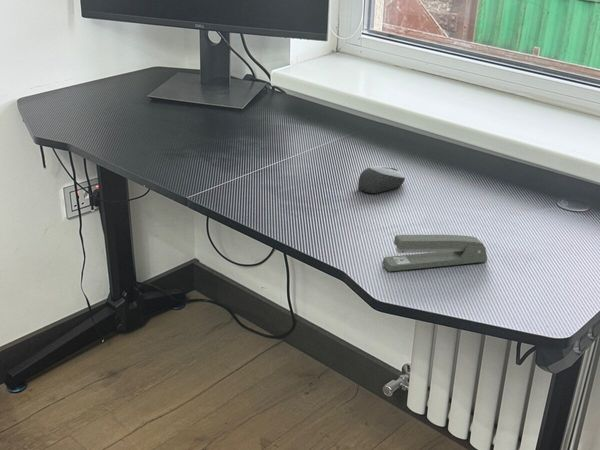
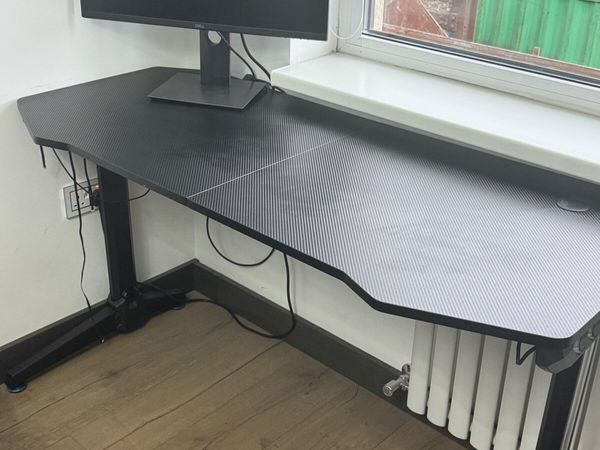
- stapler [381,234,488,272]
- computer mouse [357,165,406,194]
